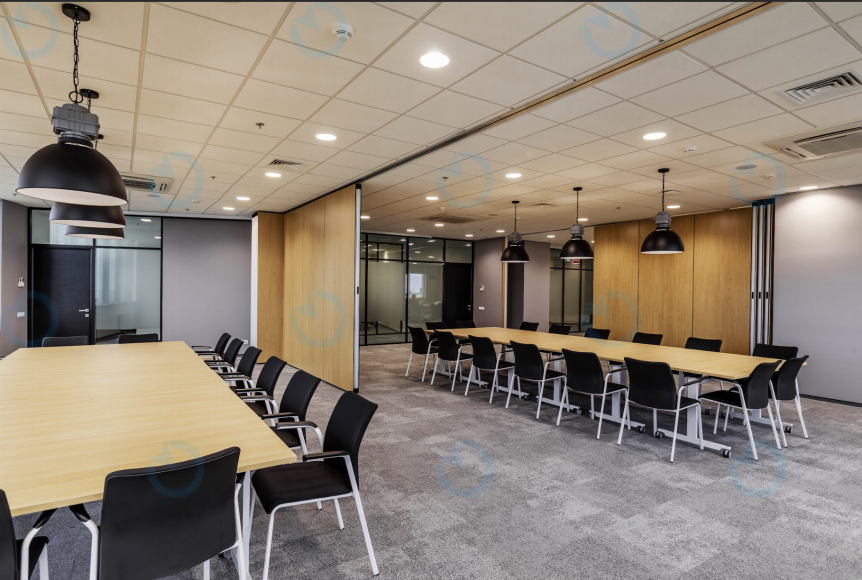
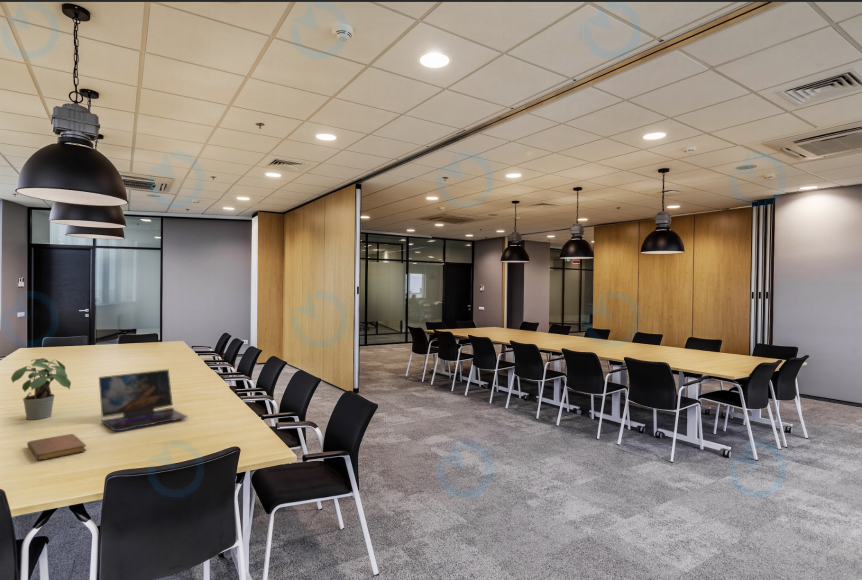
+ potted plant [10,357,72,421]
+ laptop [98,368,189,432]
+ notebook [26,433,87,461]
